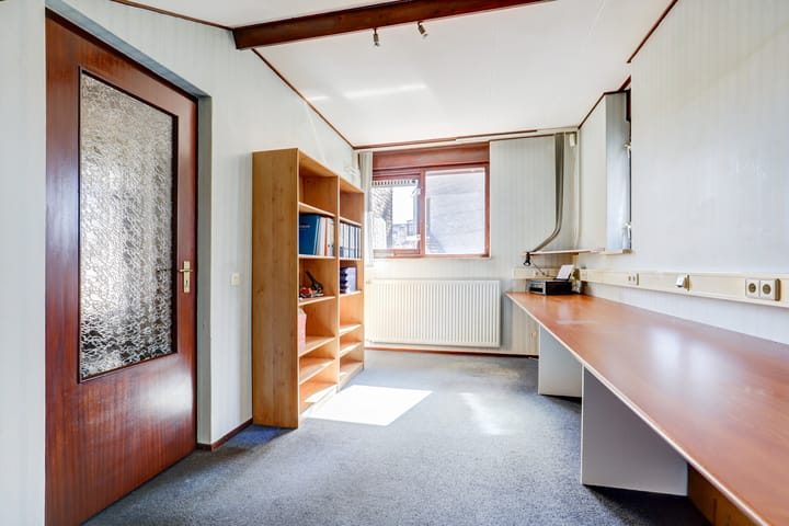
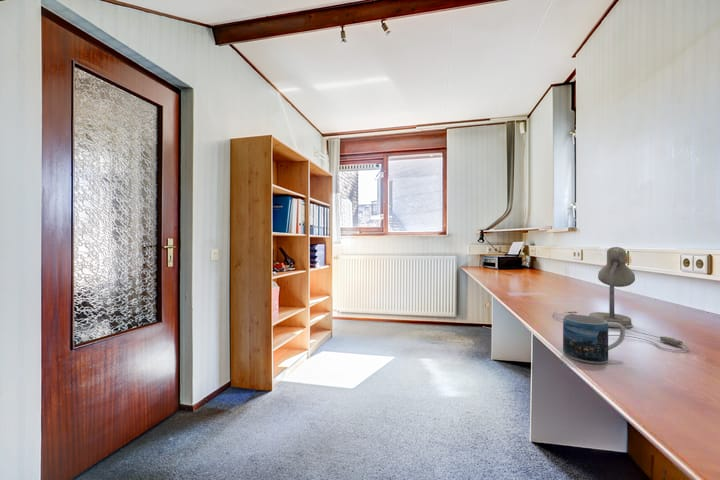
+ mug [562,314,626,365]
+ desk lamp [552,246,690,352]
